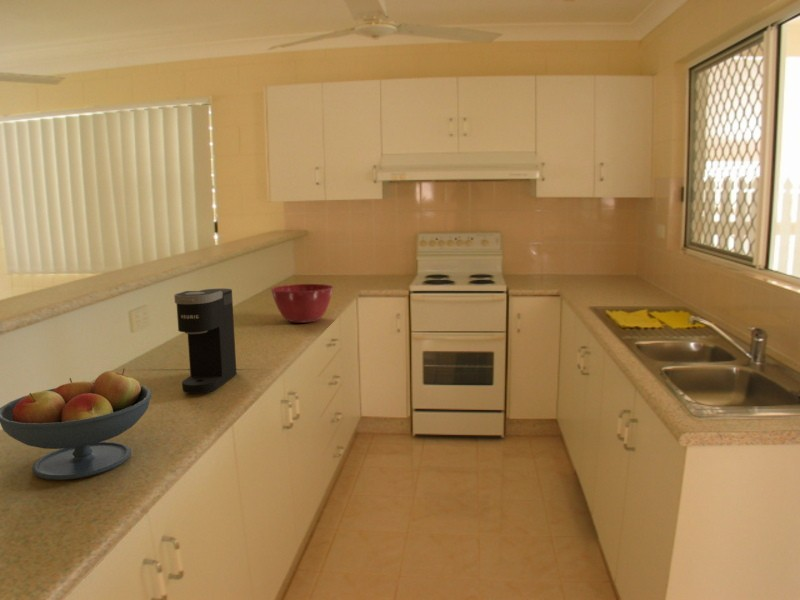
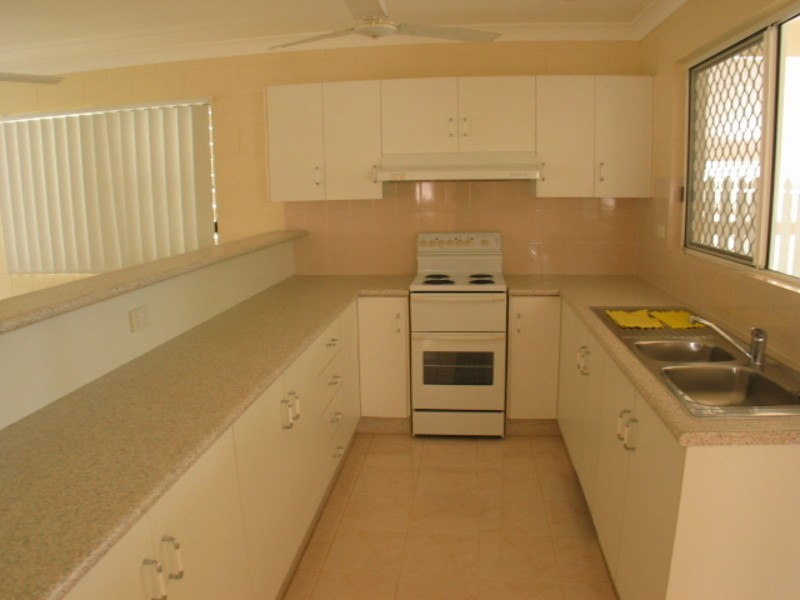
- mixing bowl [269,283,335,324]
- coffee maker [173,288,238,395]
- fruit bowl [0,368,153,481]
